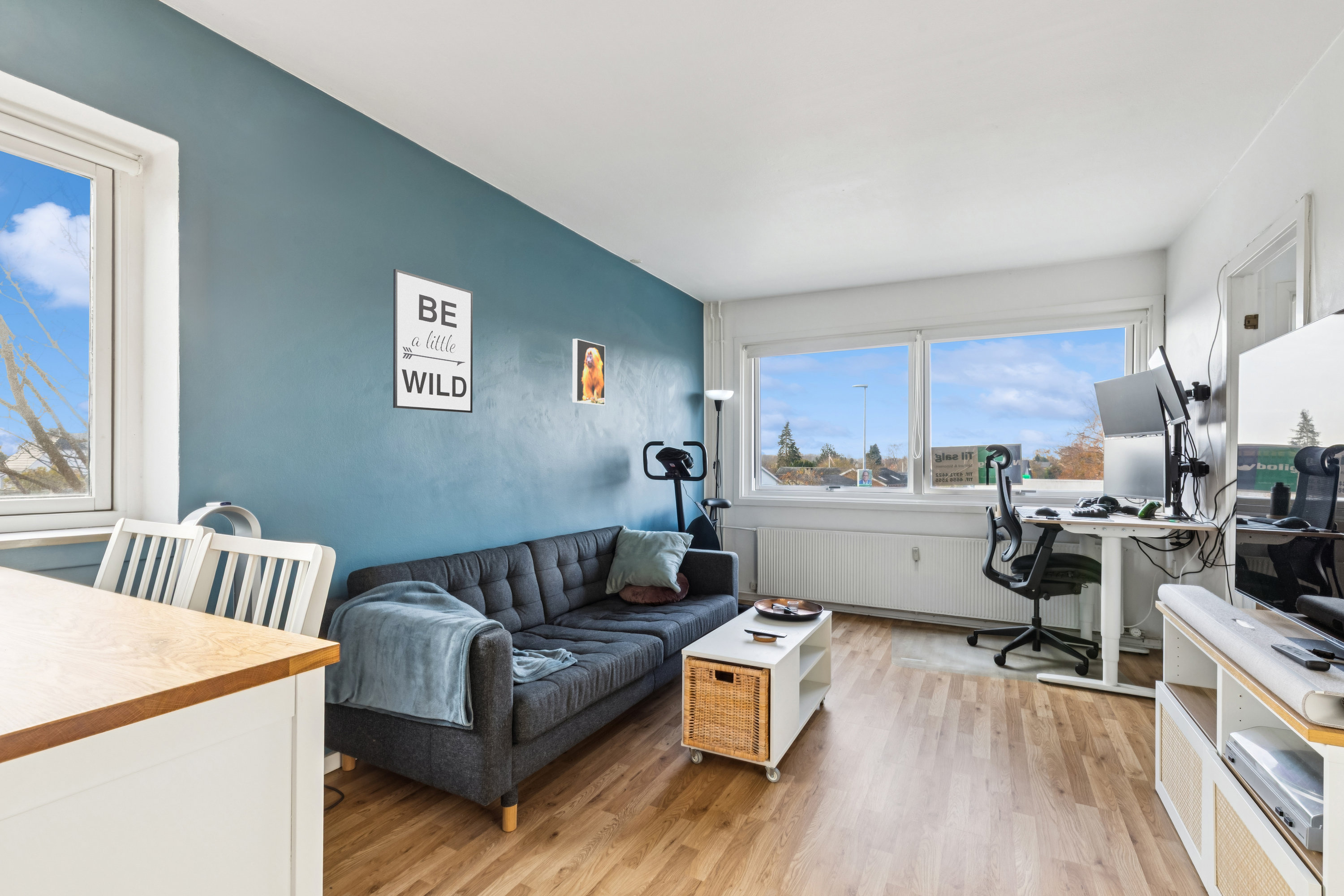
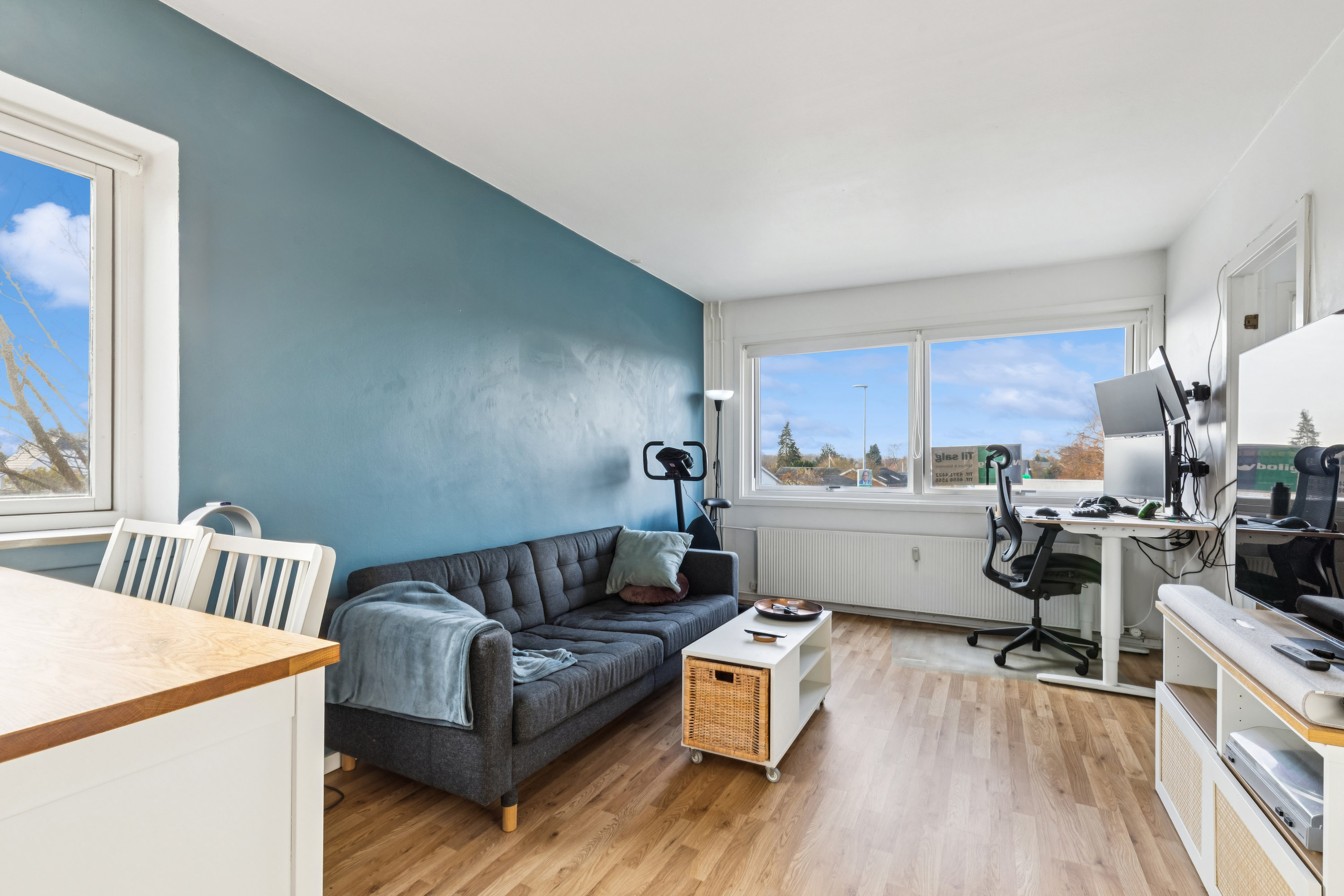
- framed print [572,338,606,406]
- wall art [392,268,473,414]
